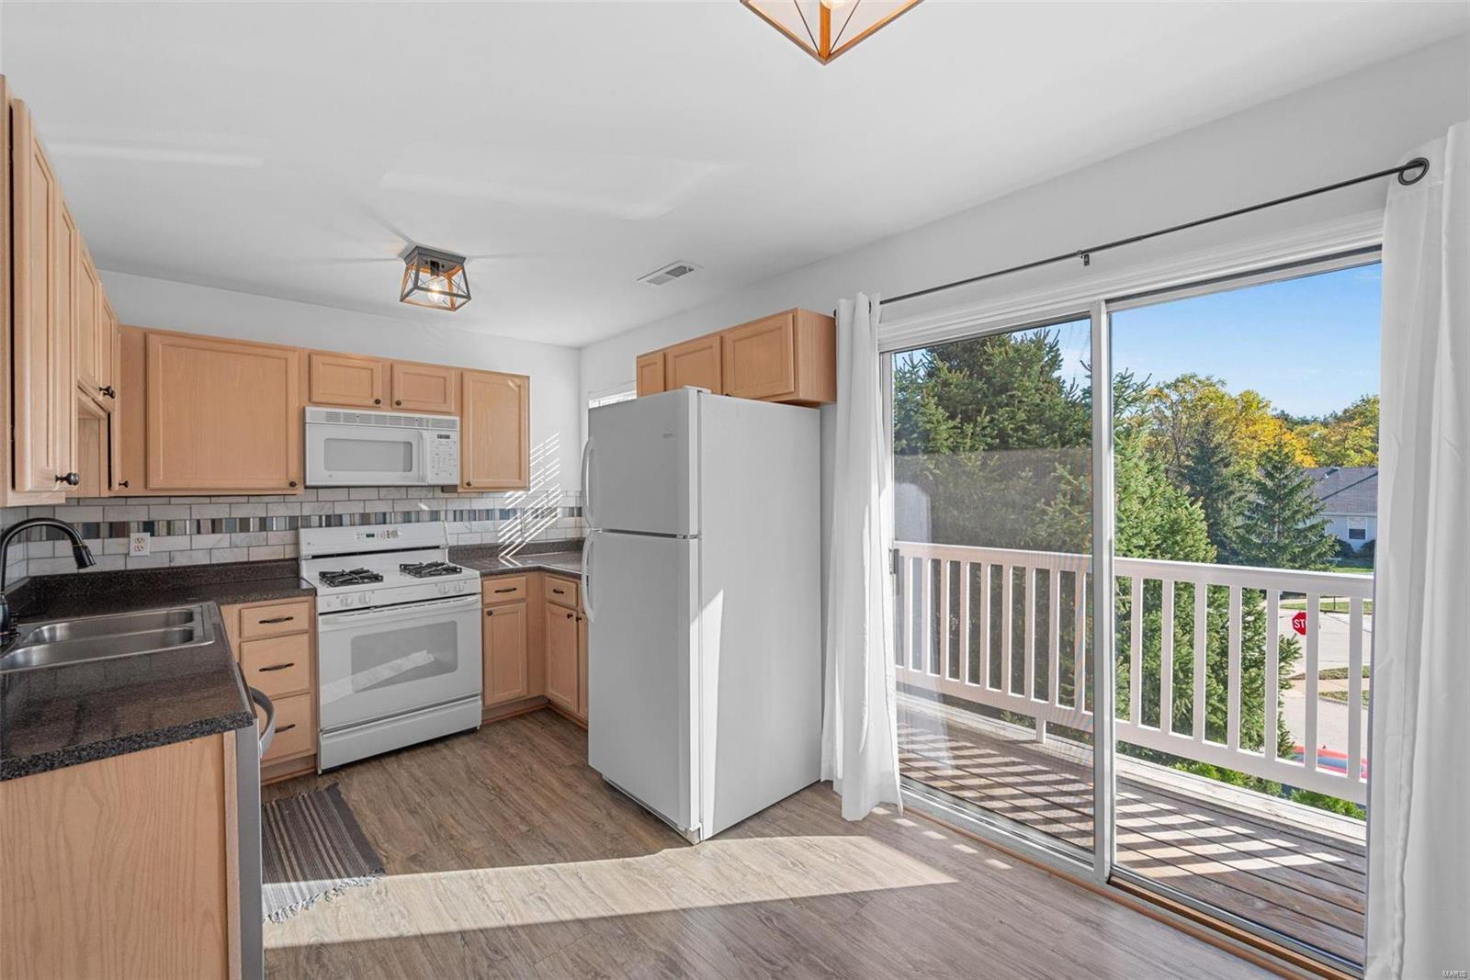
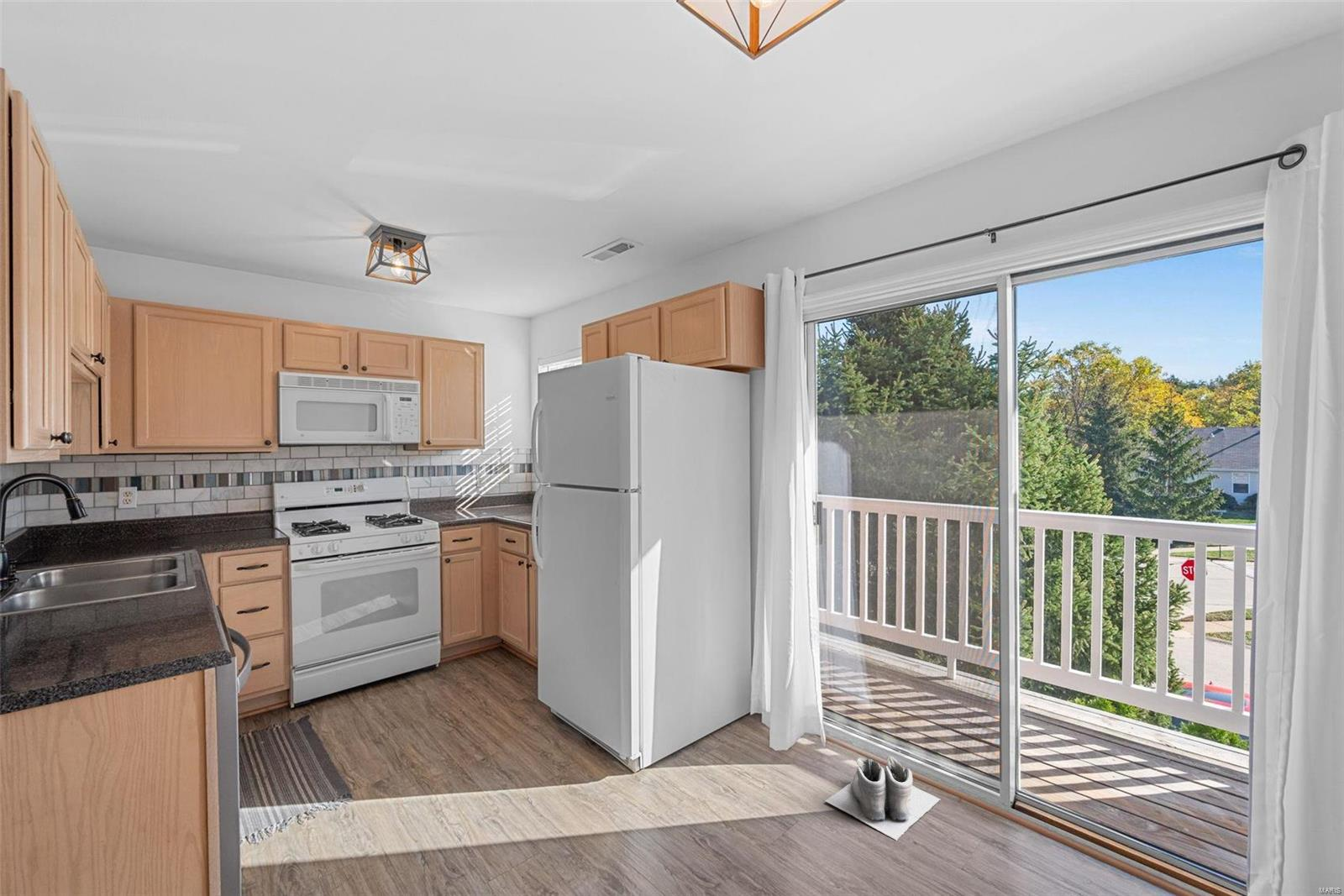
+ boots [825,756,941,841]
